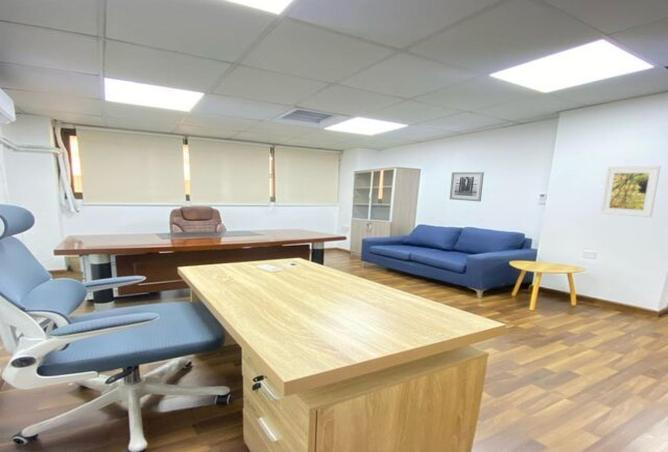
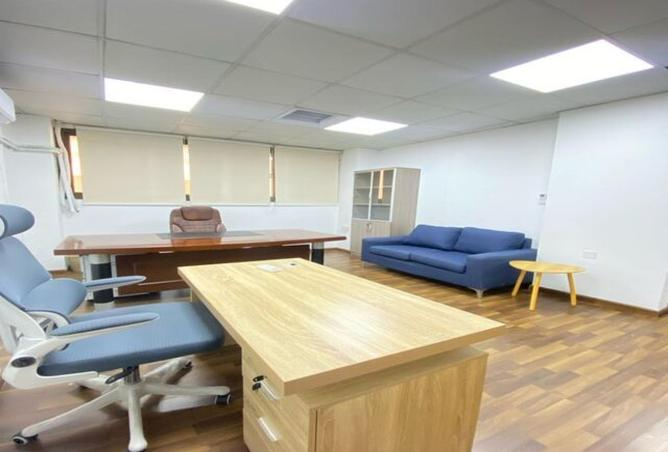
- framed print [599,165,661,218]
- wall art [449,171,485,202]
